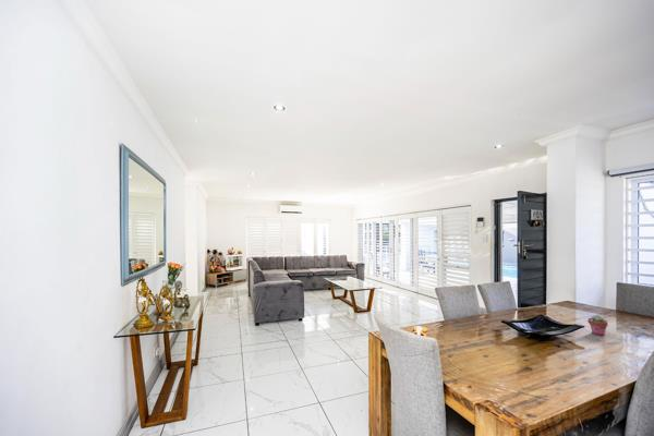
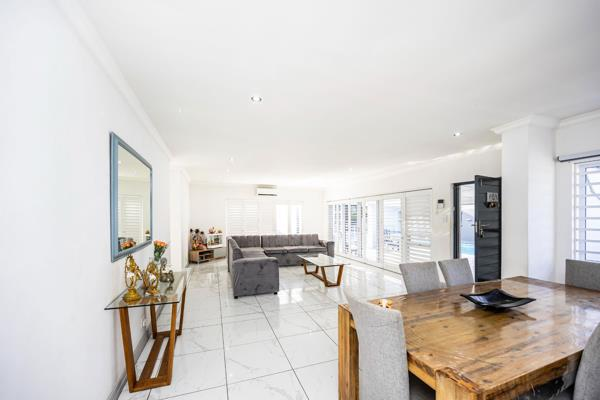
- potted succulent [586,314,608,336]
